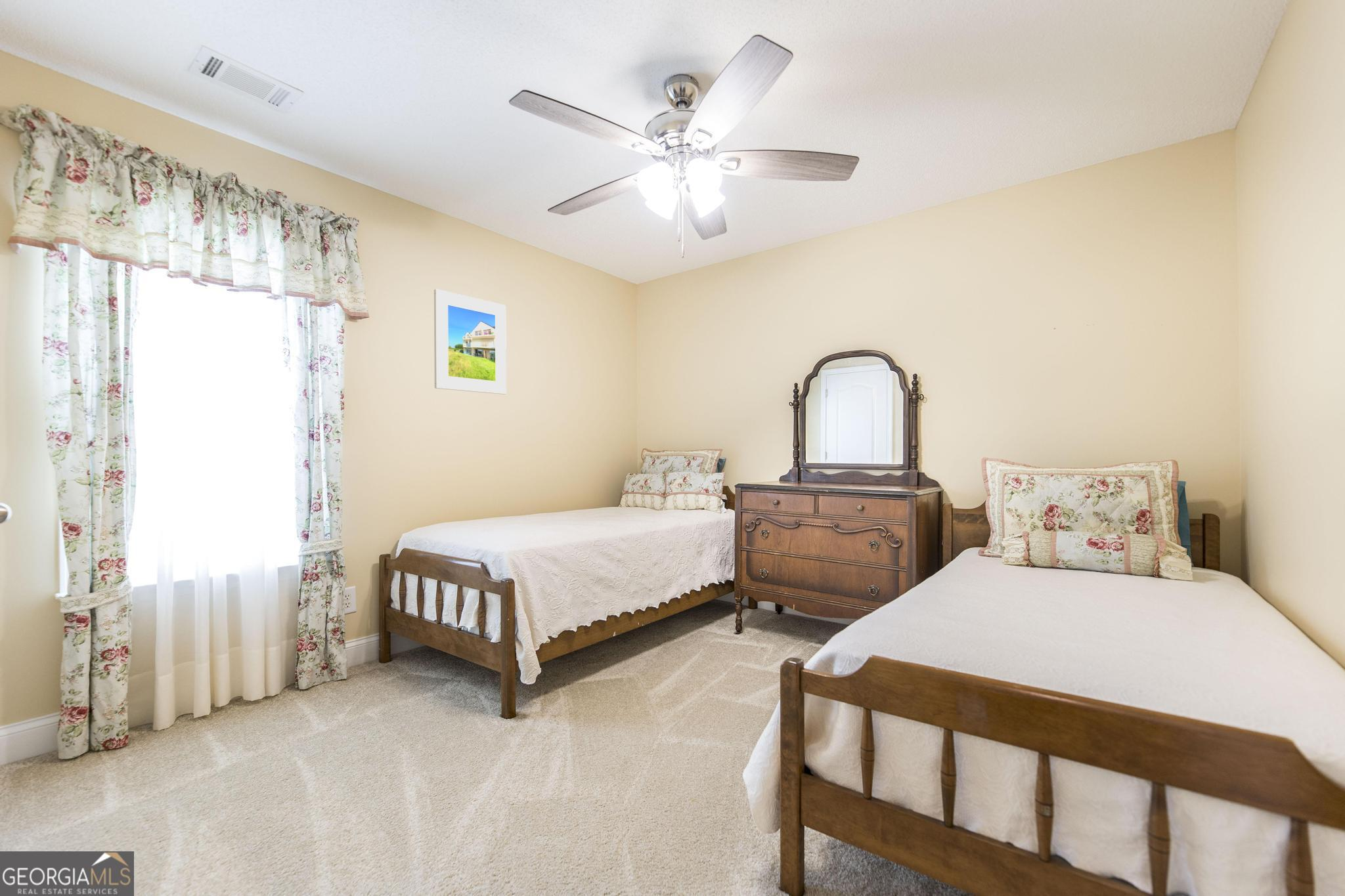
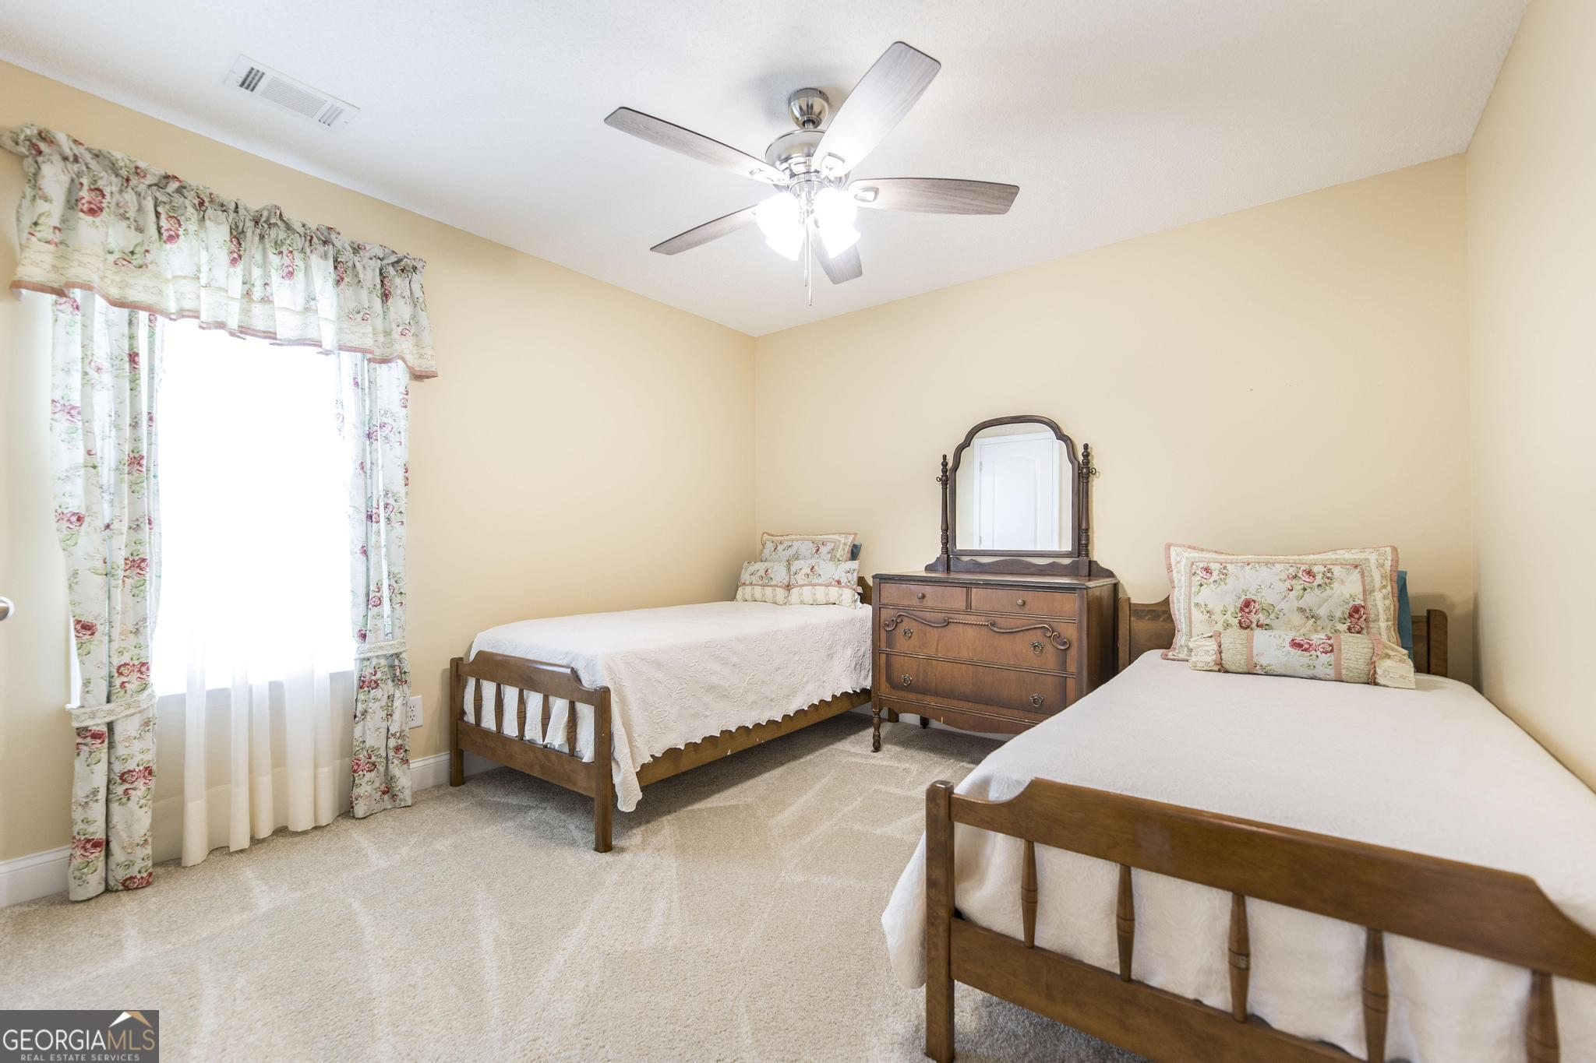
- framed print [433,288,507,395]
